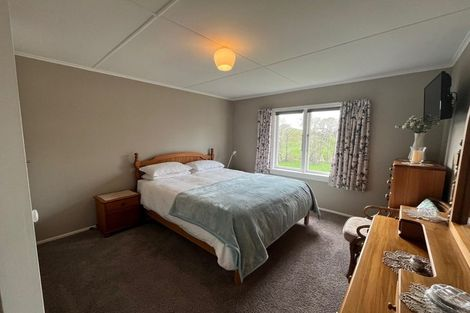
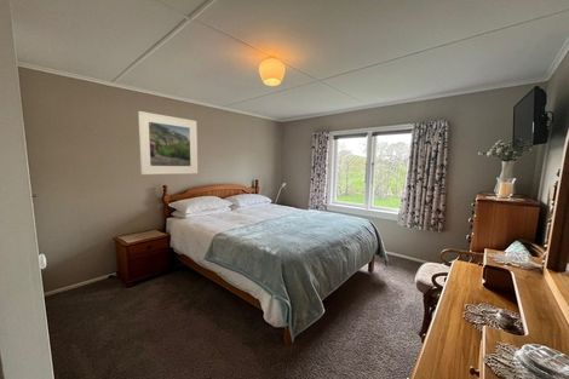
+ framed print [137,110,199,176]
